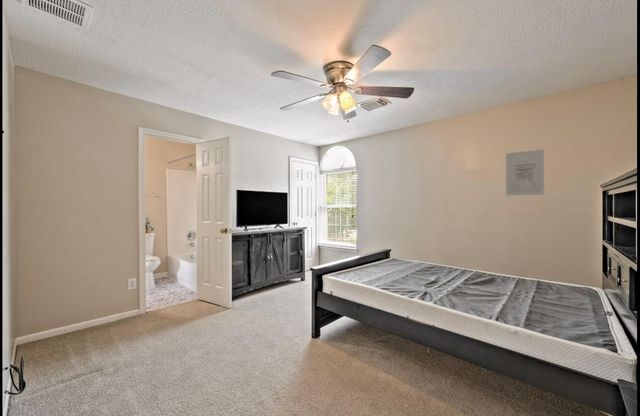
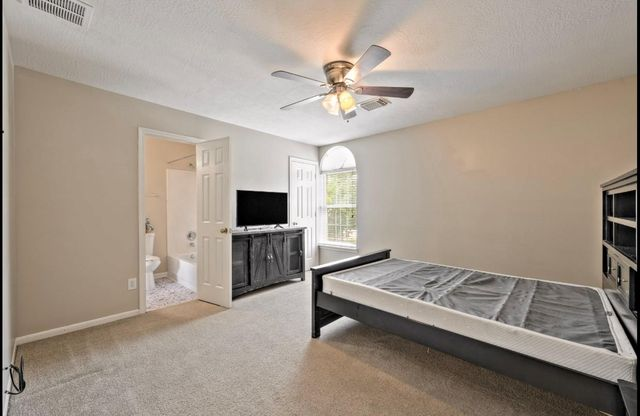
- wall art [505,148,545,197]
